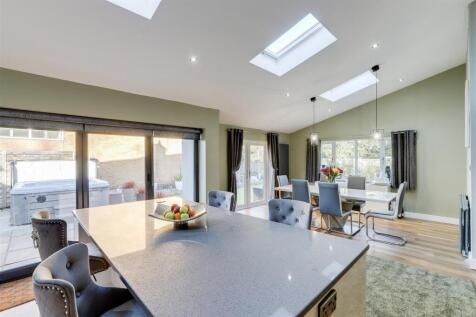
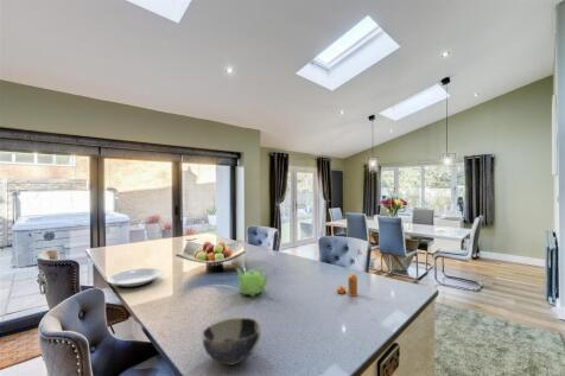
+ pepper shaker [336,273,358,298]
+ teapot [235,265,271,298]
+ bowl [201,317,262,367]
+ plate [106,267,164,289]
